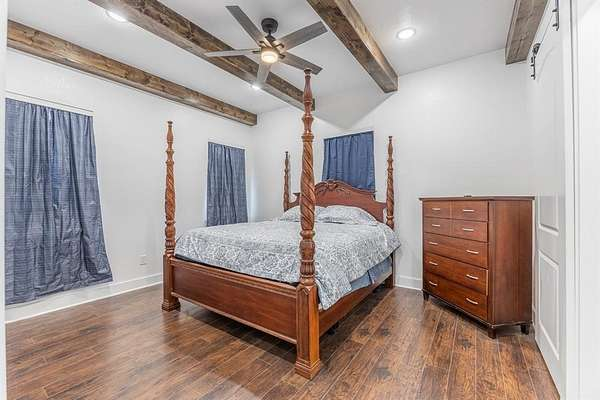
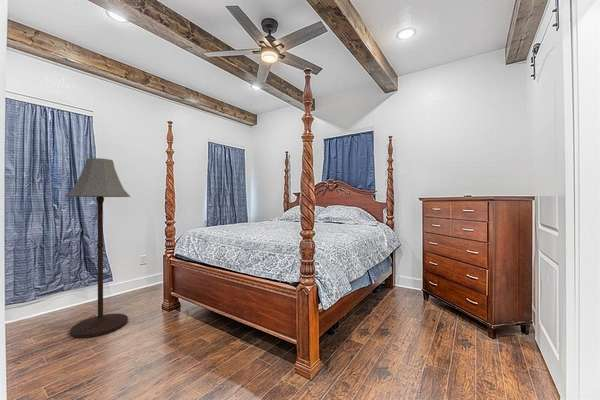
+ floor lamp [64,157,131,339]
